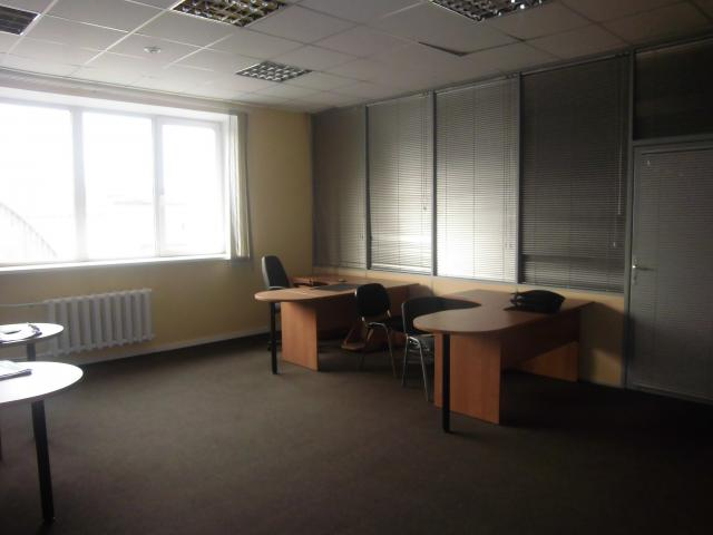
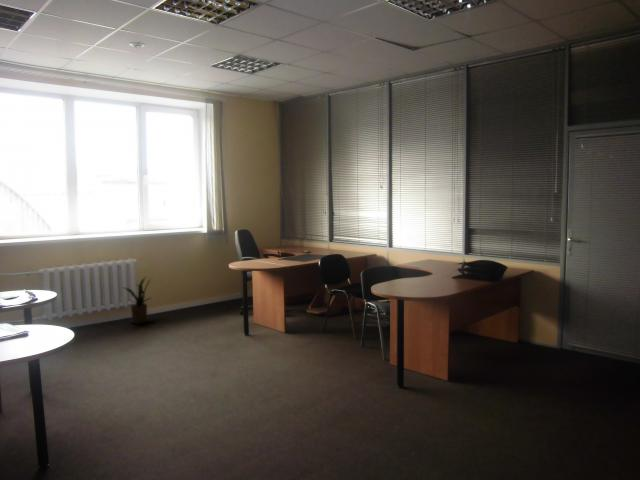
+ house plant [123,276,155,325]
